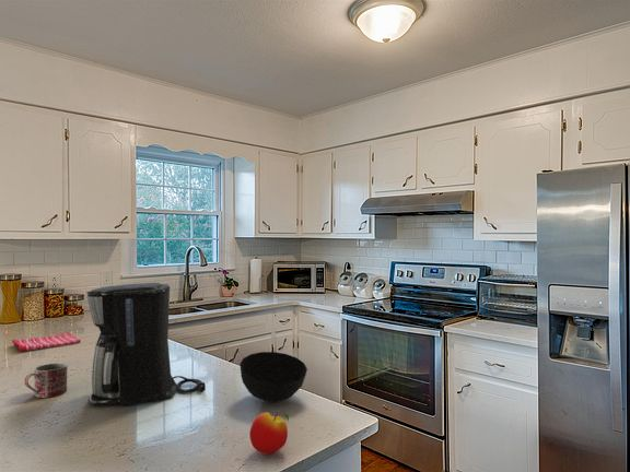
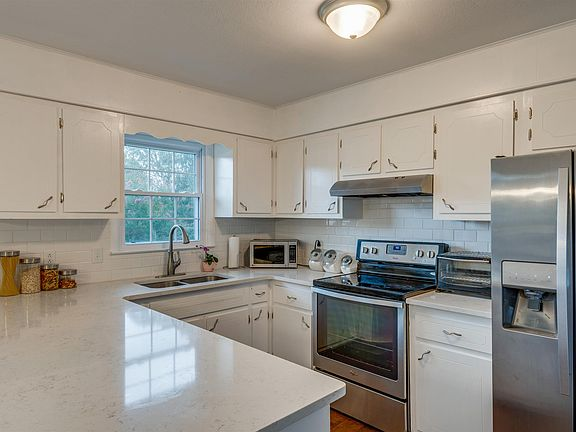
- mug [24,362,69,399]
- dish towel [11,332,82,353]
- bowl [238,351,308,403]
- coffee maker [85,282,207,406]
- apple [248,411,290,456]
